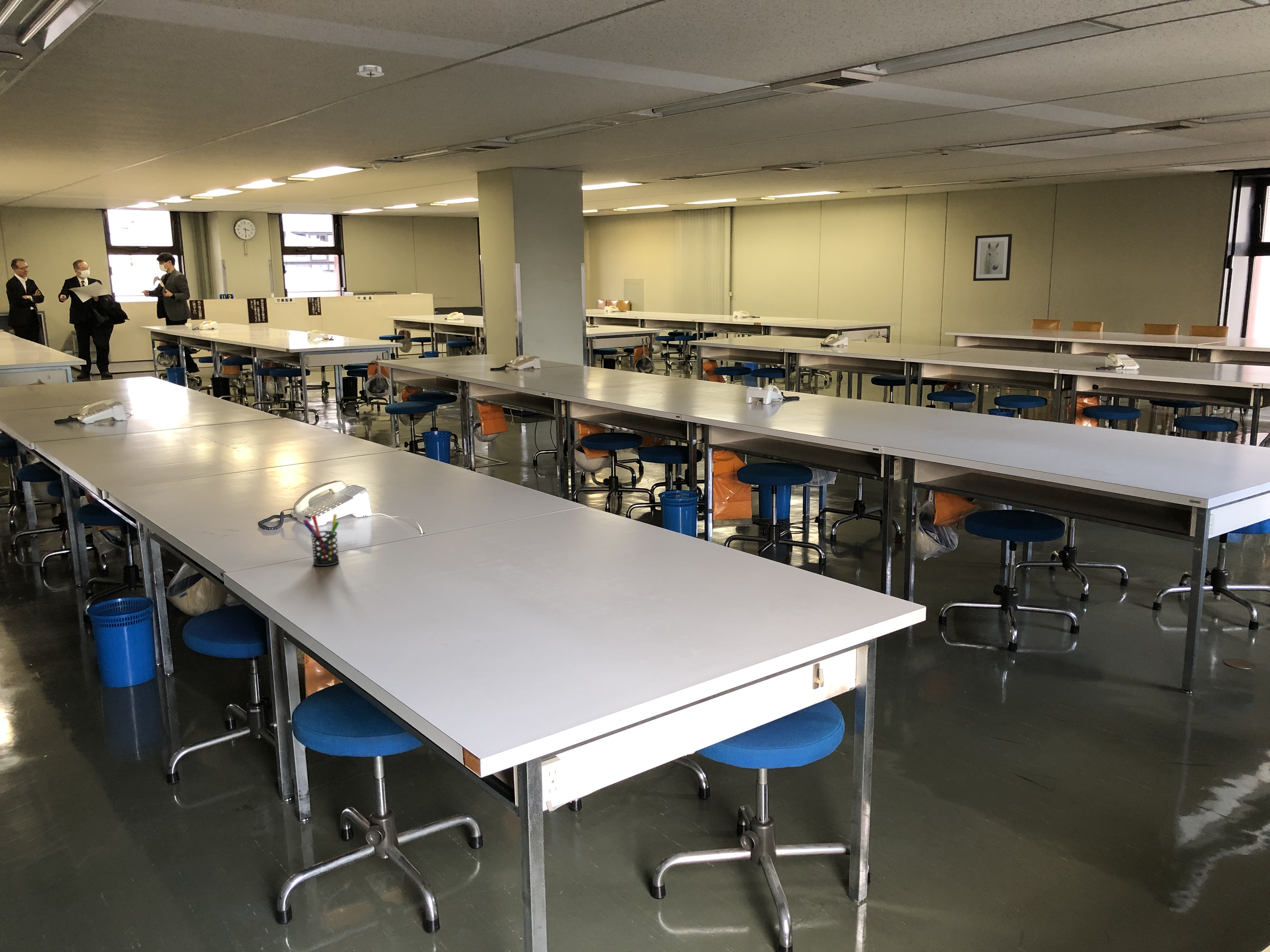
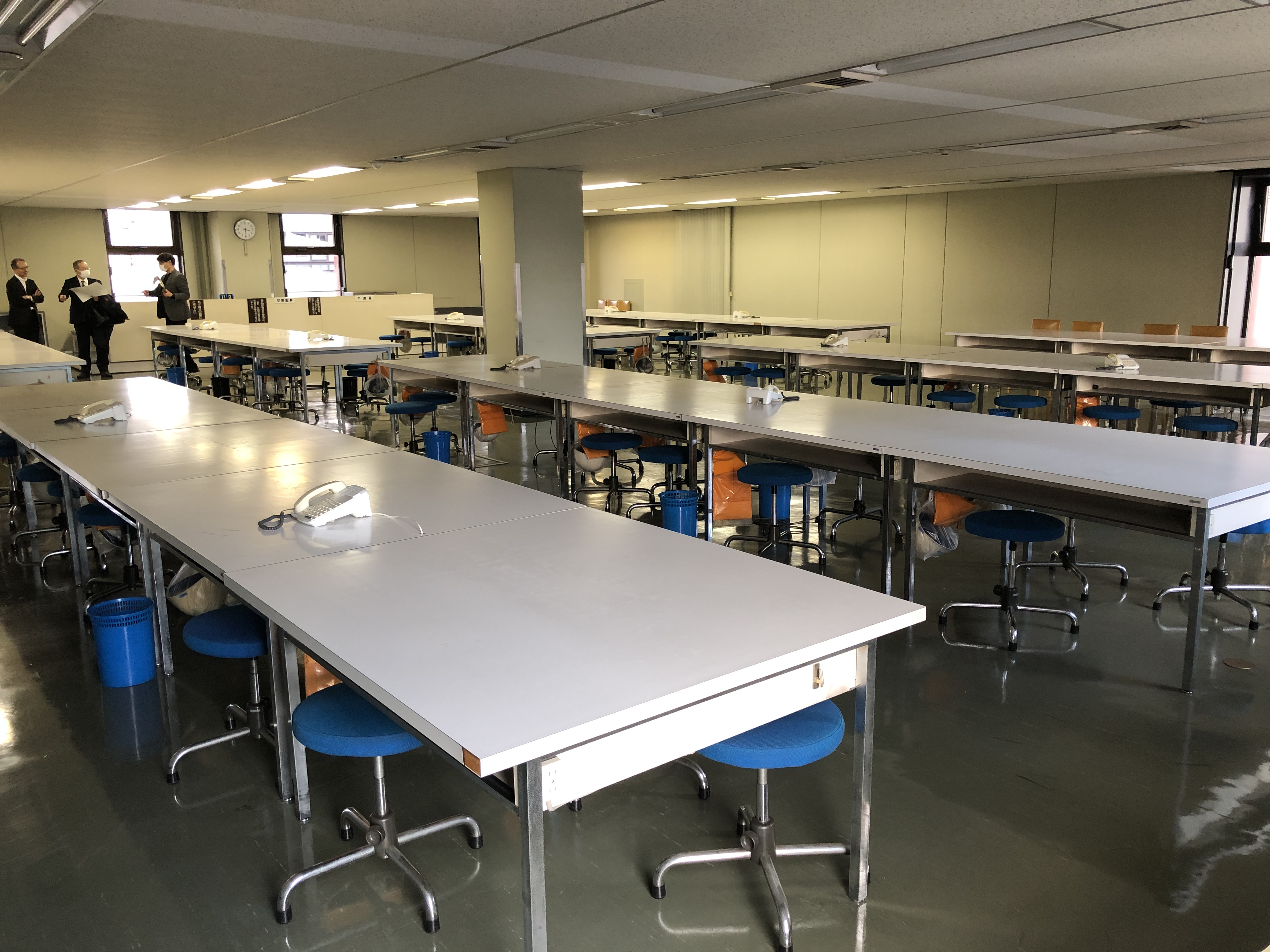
- wall art [973,234,1012,281]
- pen holder [302,514,340,566]
- smoke detector [355,65,385,77]
